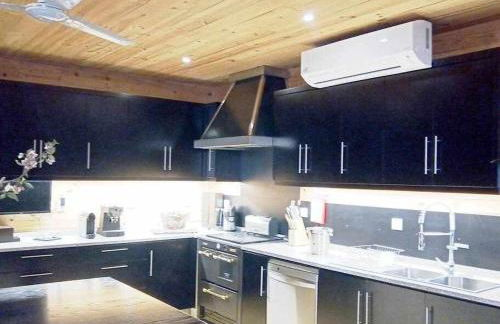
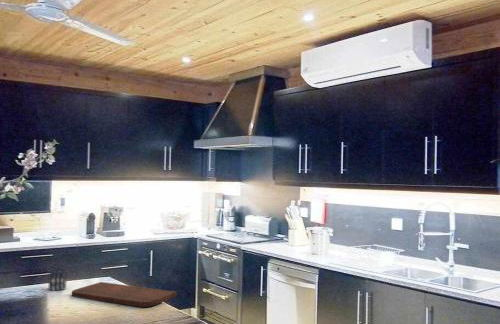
+ cup [47,267,69,291]
+ cutting board [71,281,178,308]
